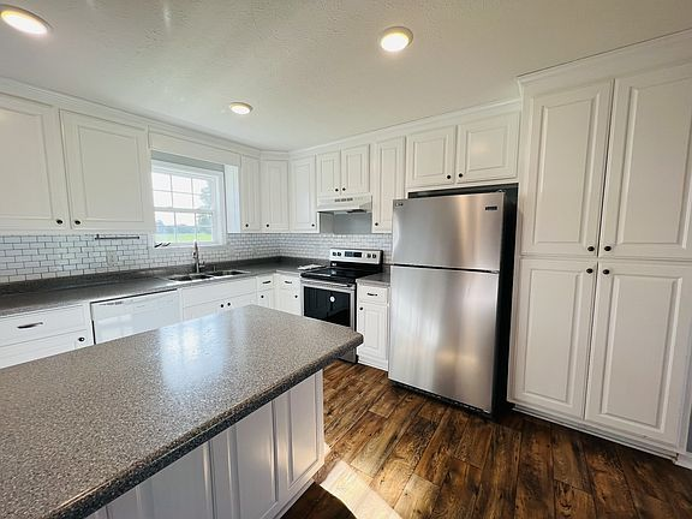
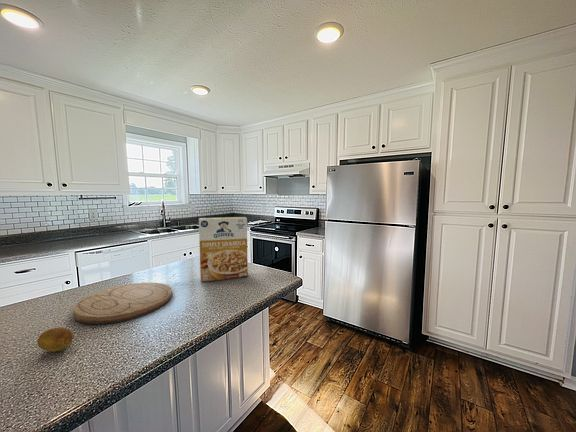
+ cutting board [72,282,173,325]
+ fruit [36,327,74,352]
+ cereal box [198,216,249,282]
